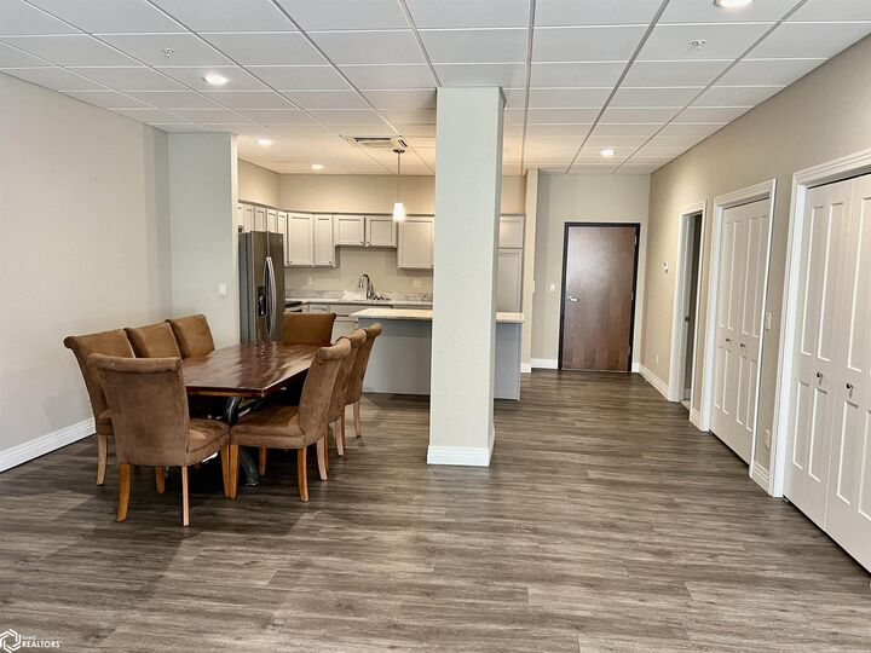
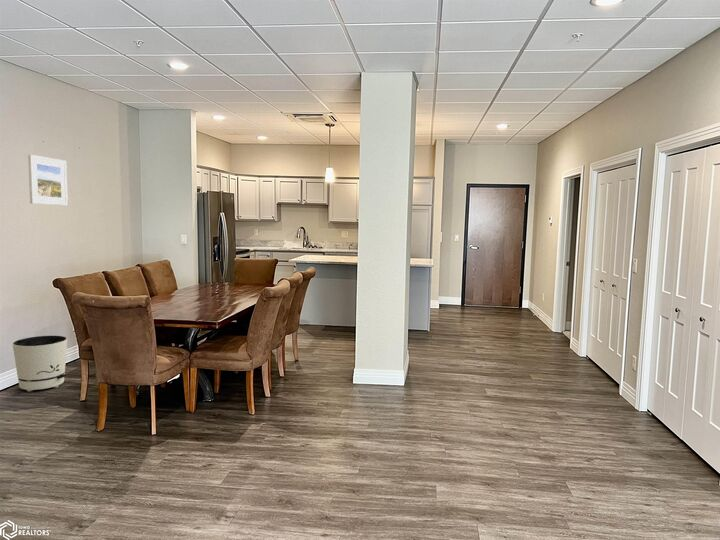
+ air purifier [12,334,68,392]
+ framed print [27,154,69,206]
